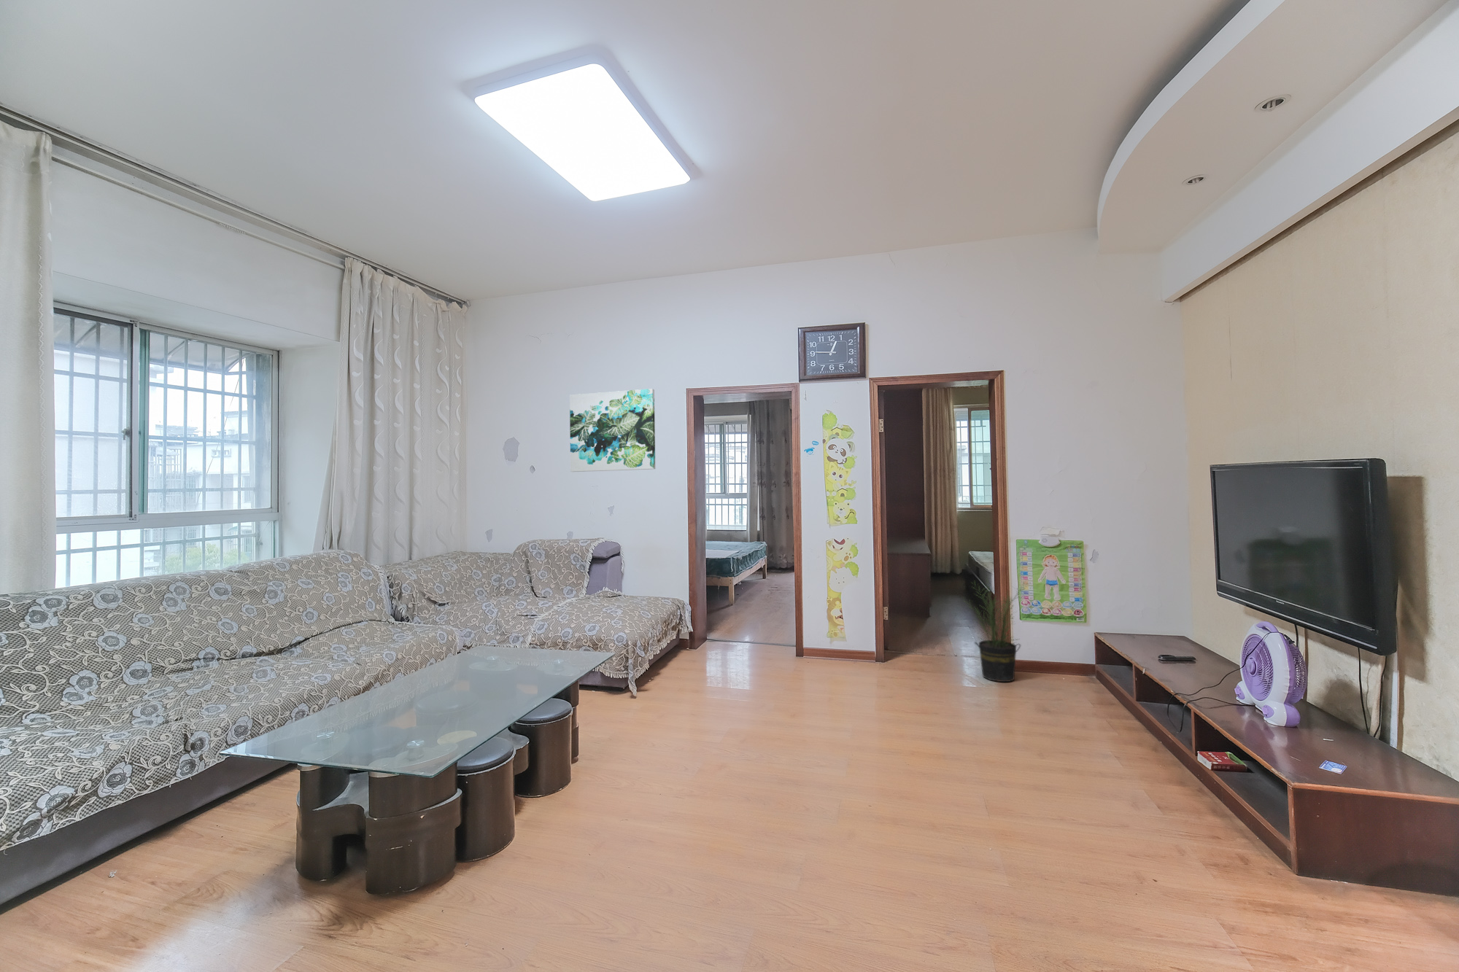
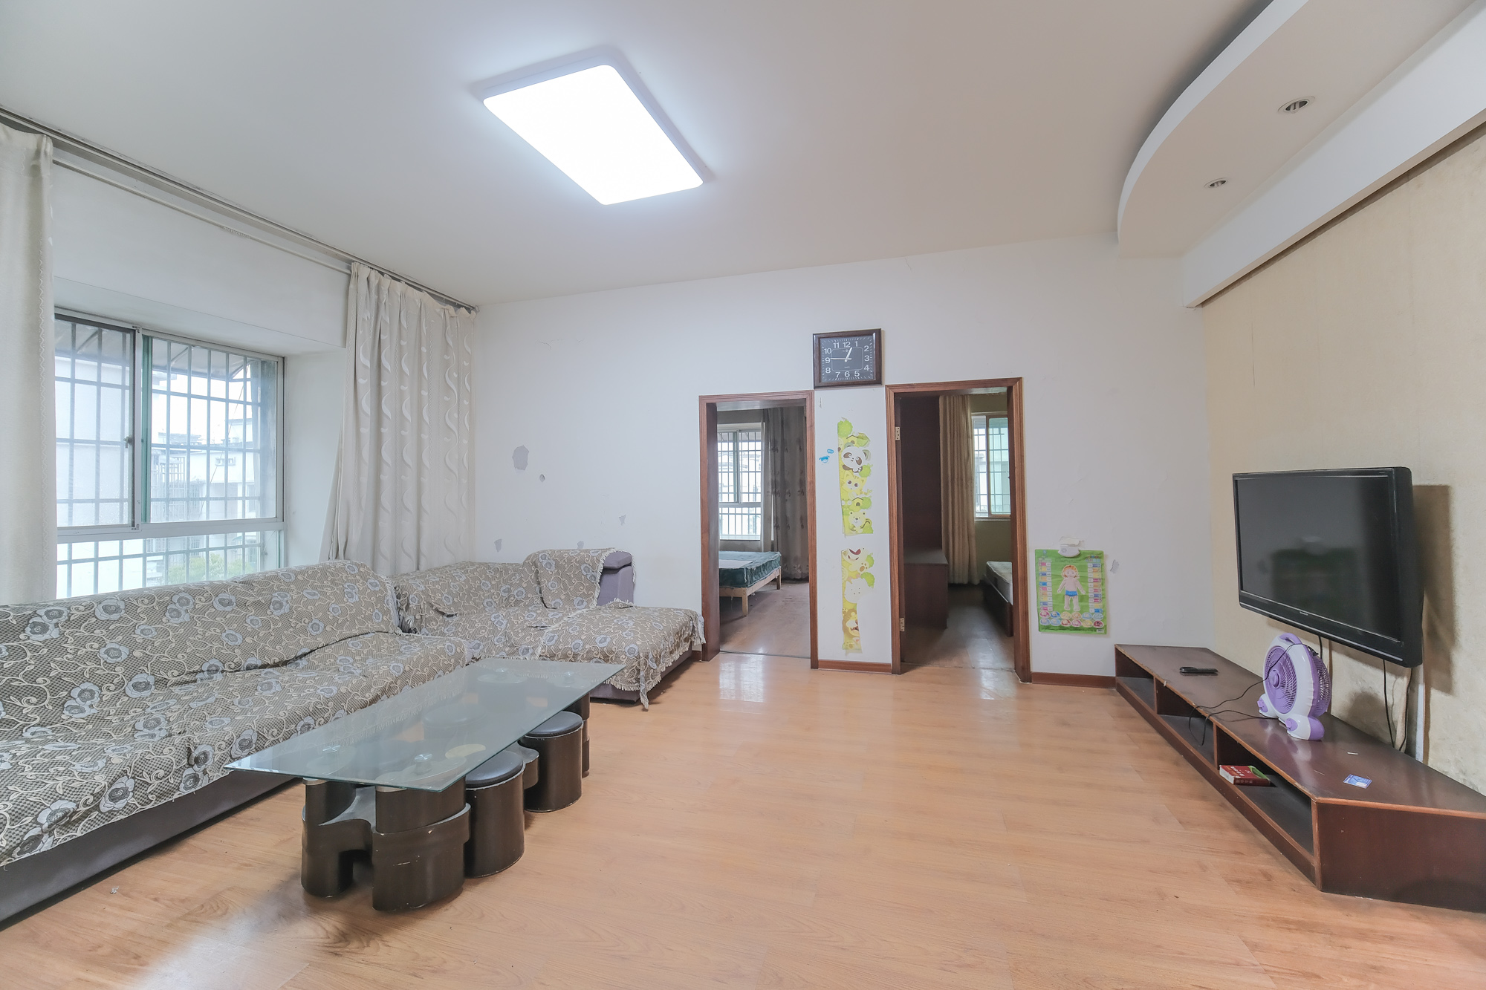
- wall art [569,388,656,473]
- potted plant [960,576,1031,682]
